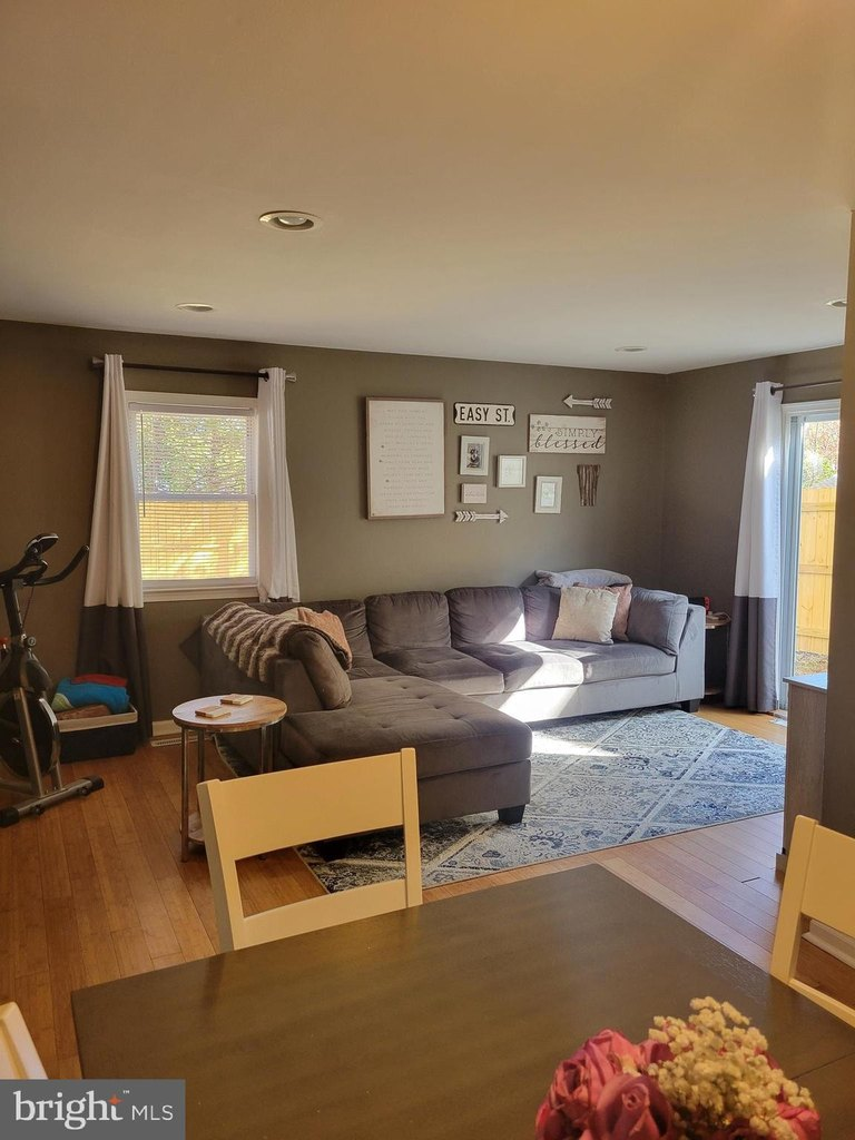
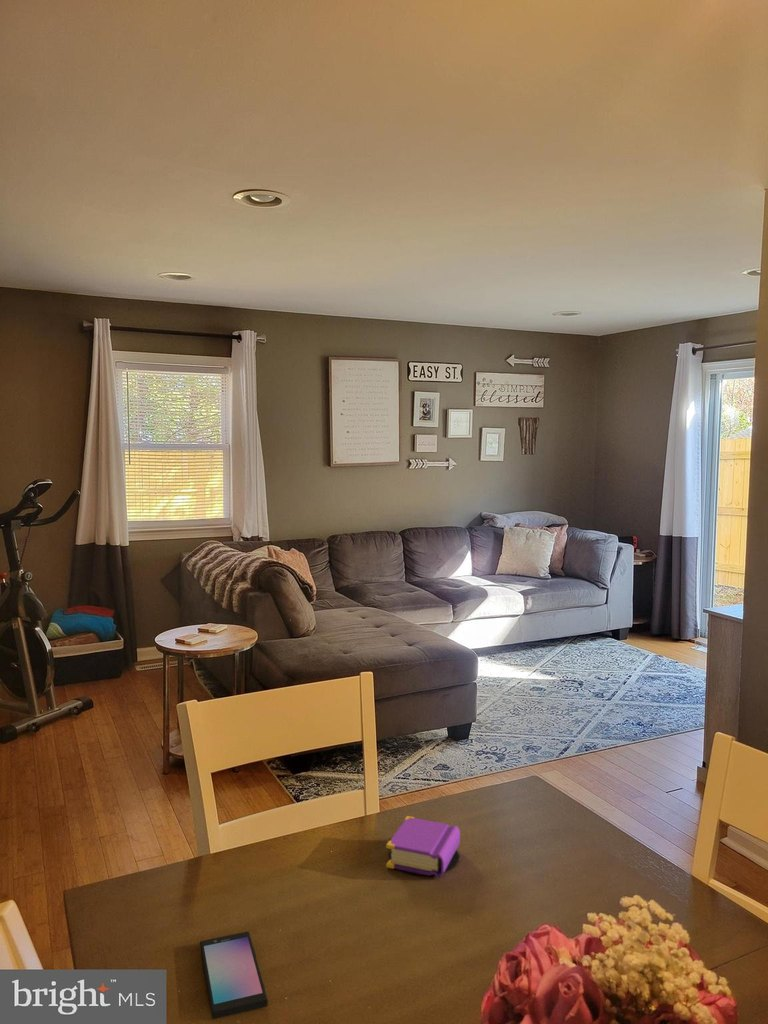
+ smartphone [199,930,269,1020]
+ book [385,815,461,878]
